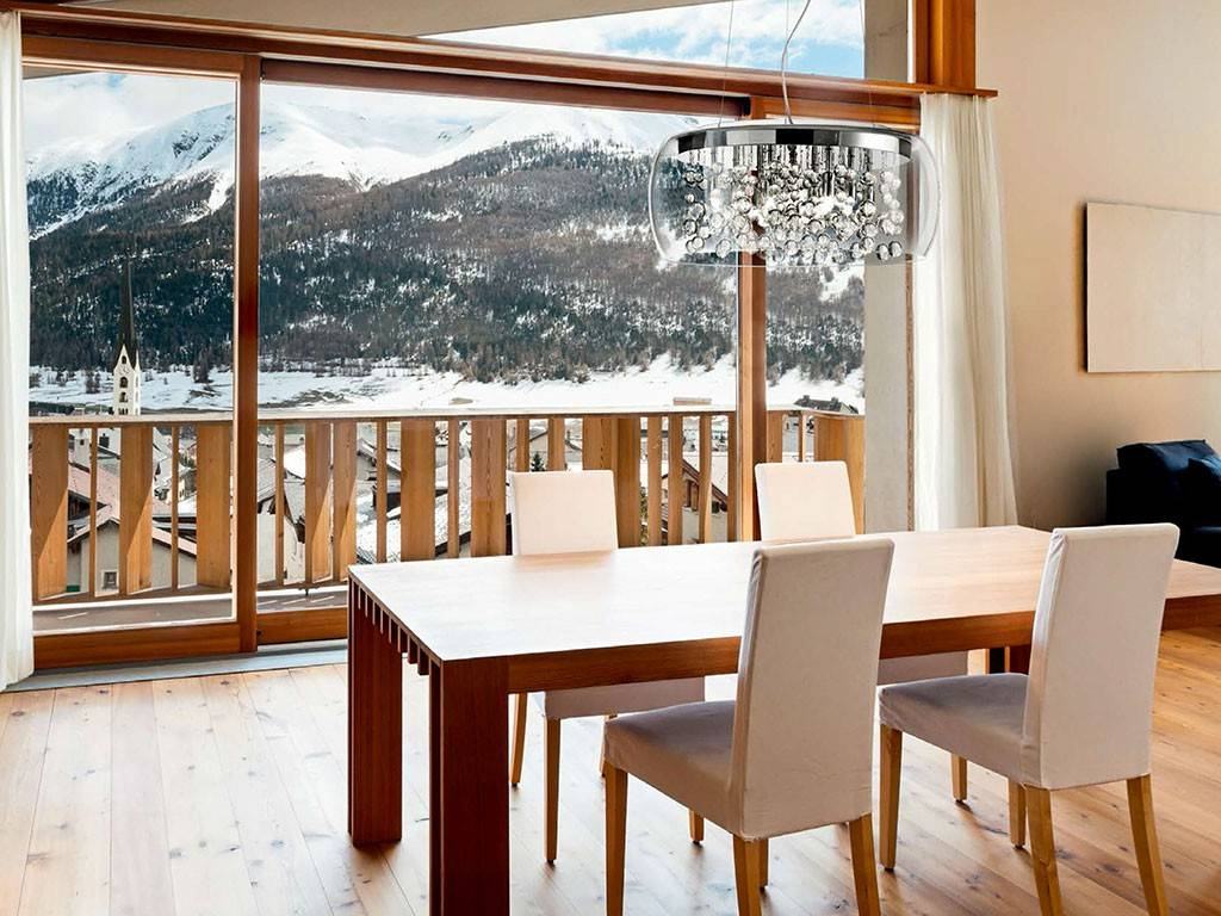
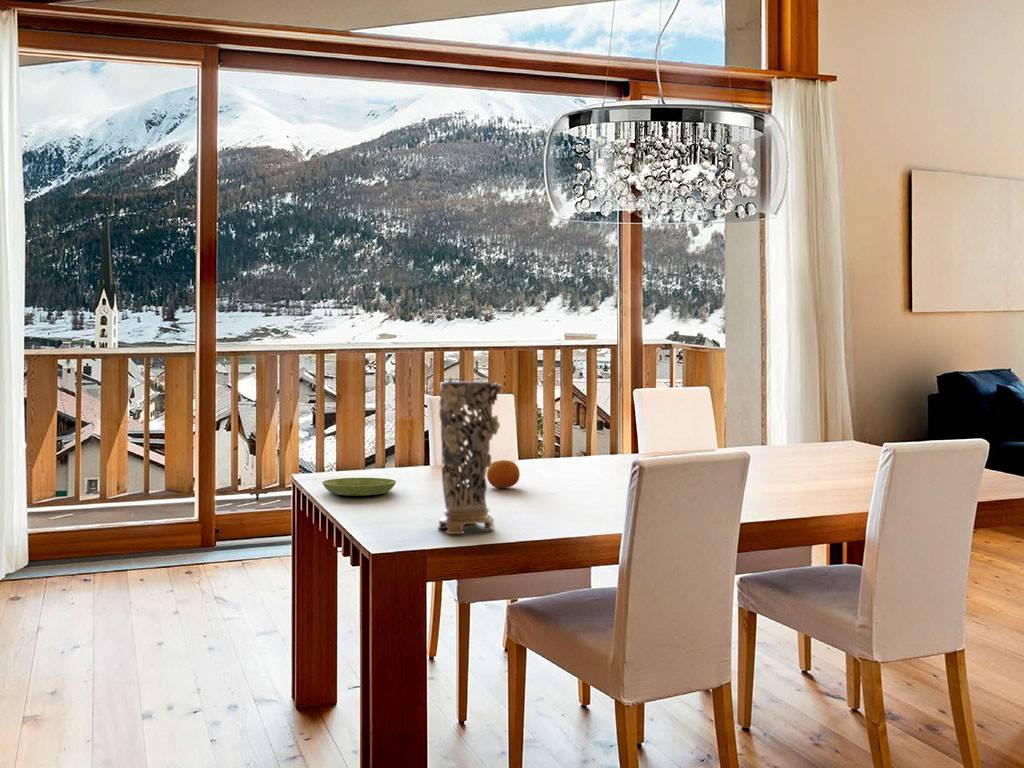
+ saucer [321,477,397,497]
+ fruit [486,459,521,489]
+ decorative vase [437,381,503,535]
